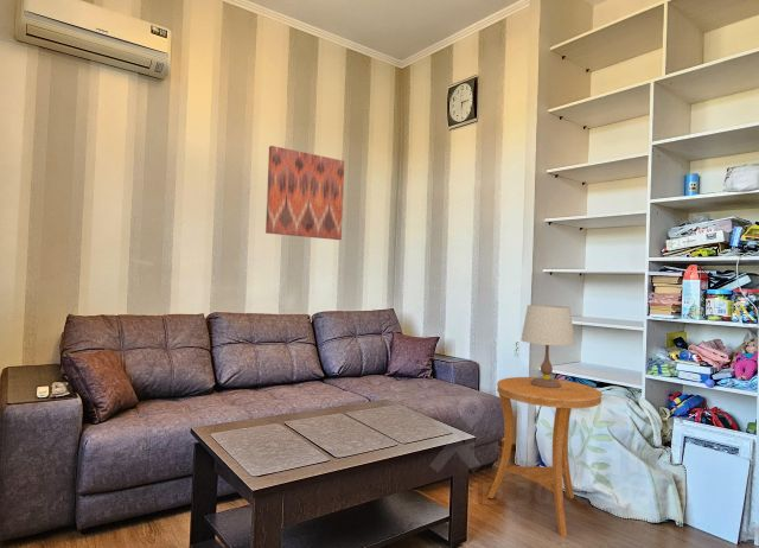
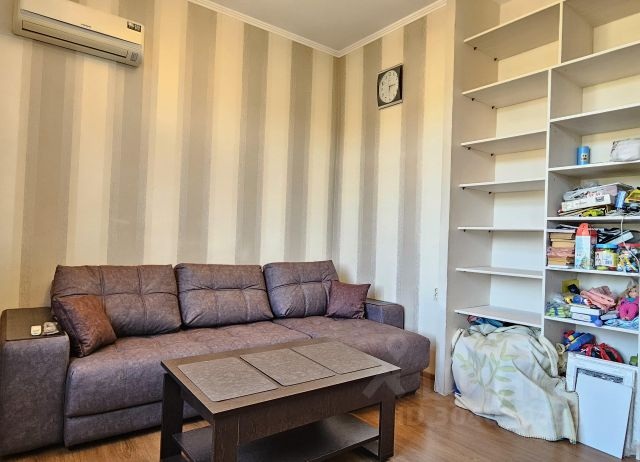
- wall art [264,145,345,241]
- table lamp [519,304,576,388]
- side table [486,376,604,537]
